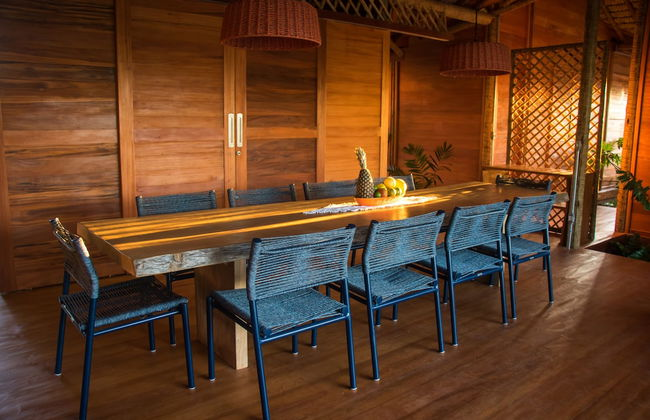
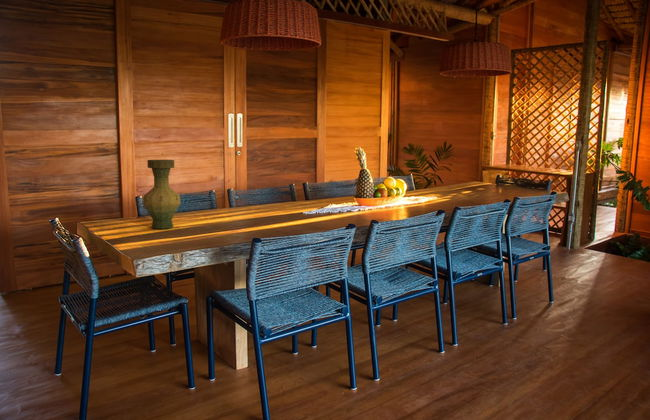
+ vase [142,159,182,230]
